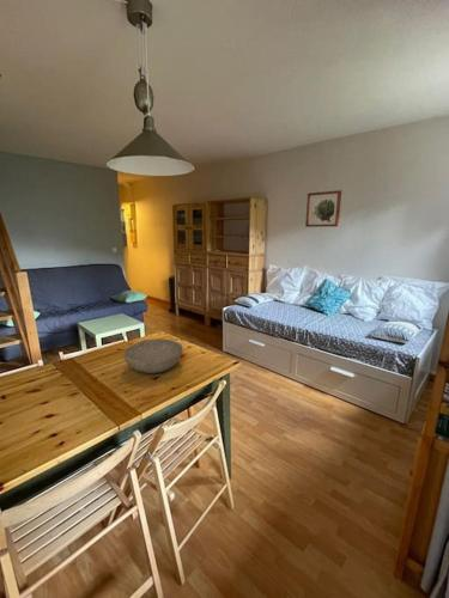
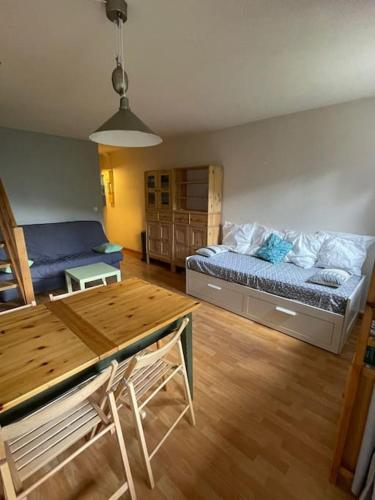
- wall art [304,189,342,228]
- bowl [123,337,184,374]
